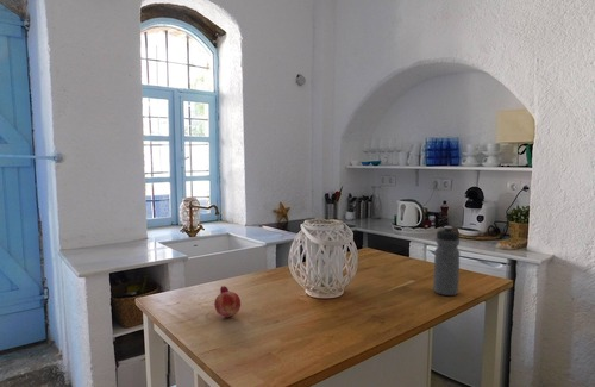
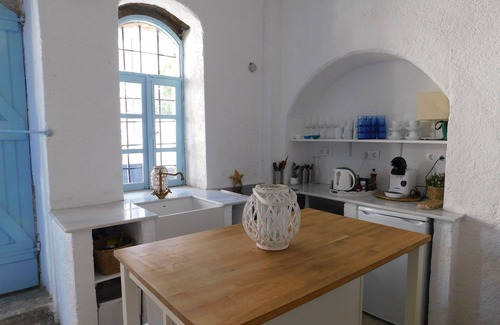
- fruit [213,285,242,319]
- water bottle [432,225,461,297]
